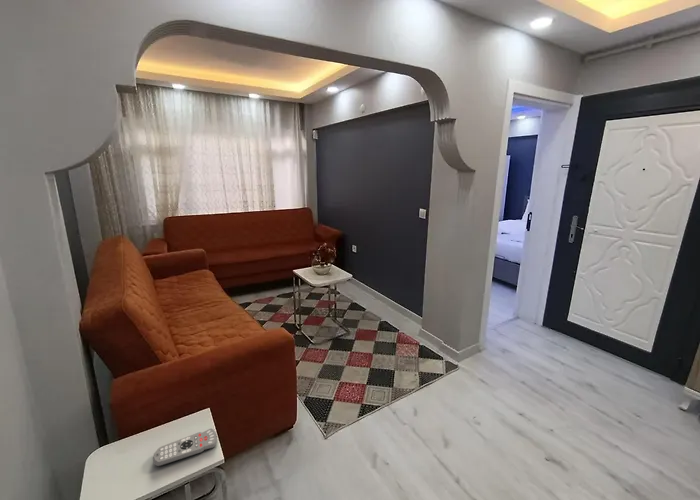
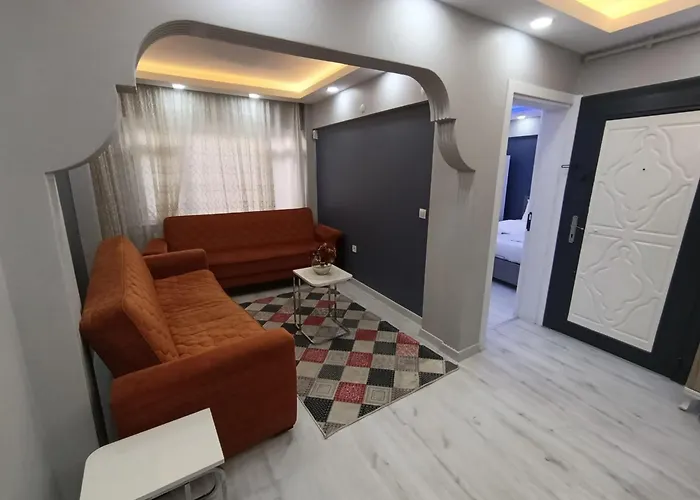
- remote control [152,428,218,467]
